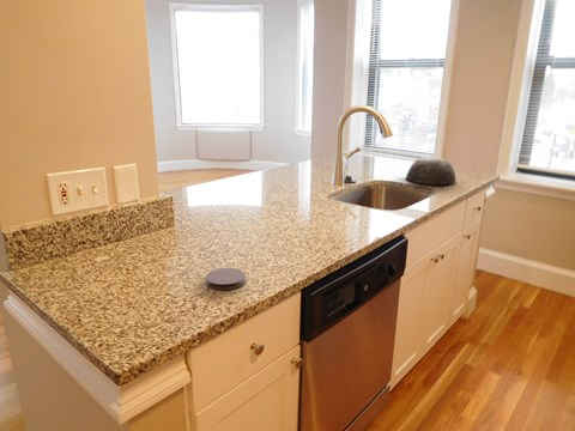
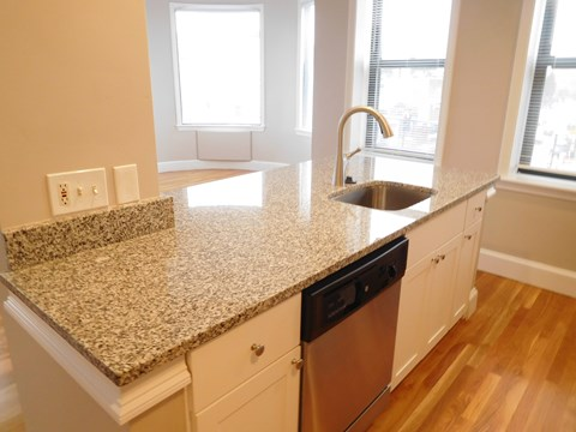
- coaster [205,267,247,291]
- bowl [405,156,456,186]
